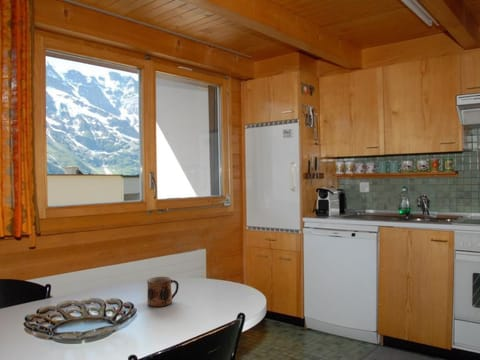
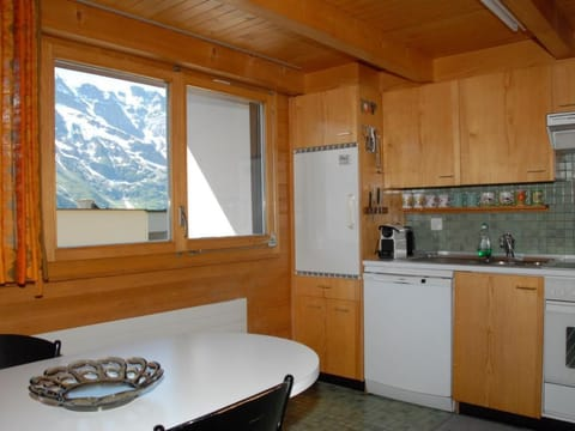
- mug [146,275,180,308]
